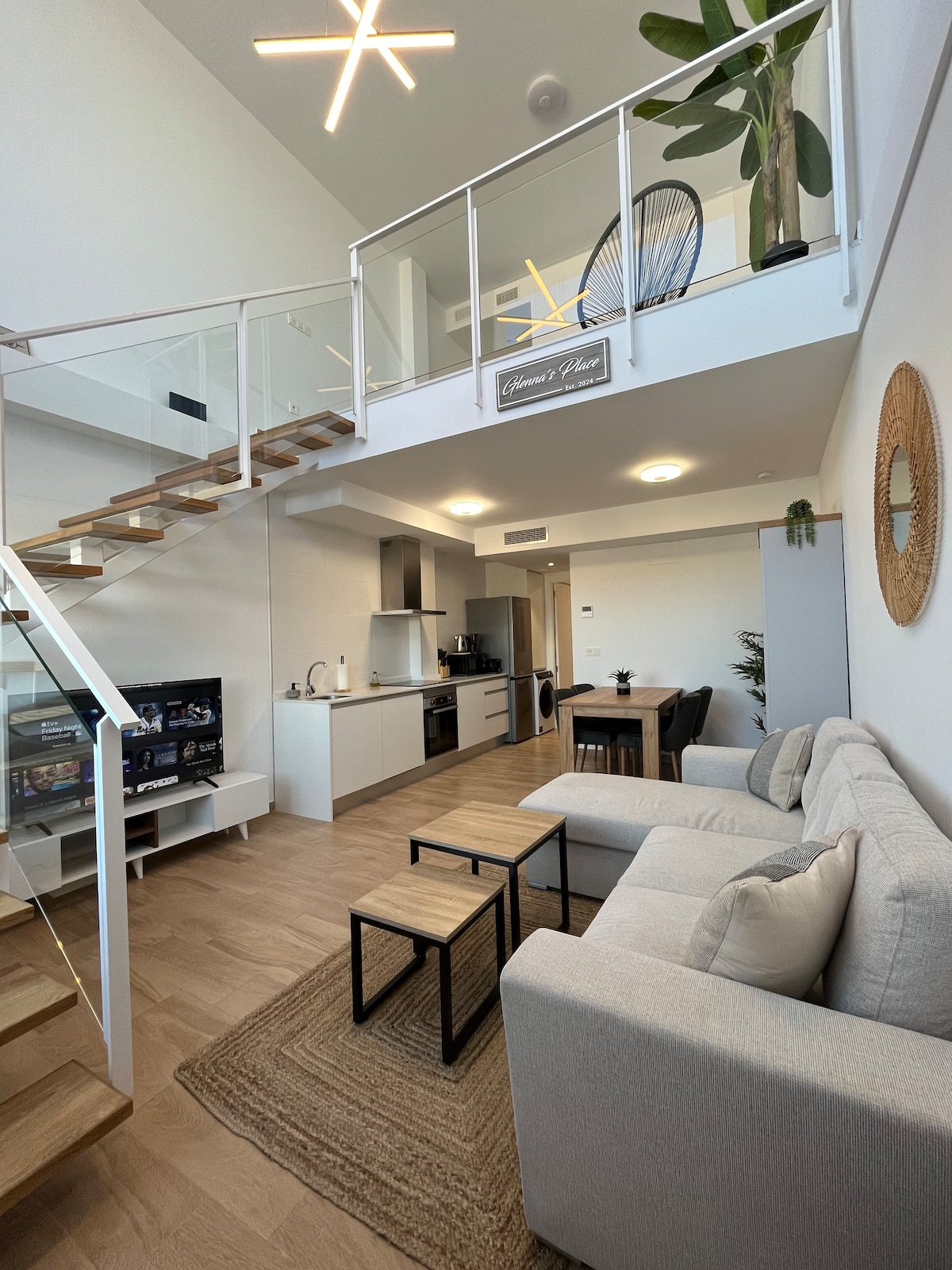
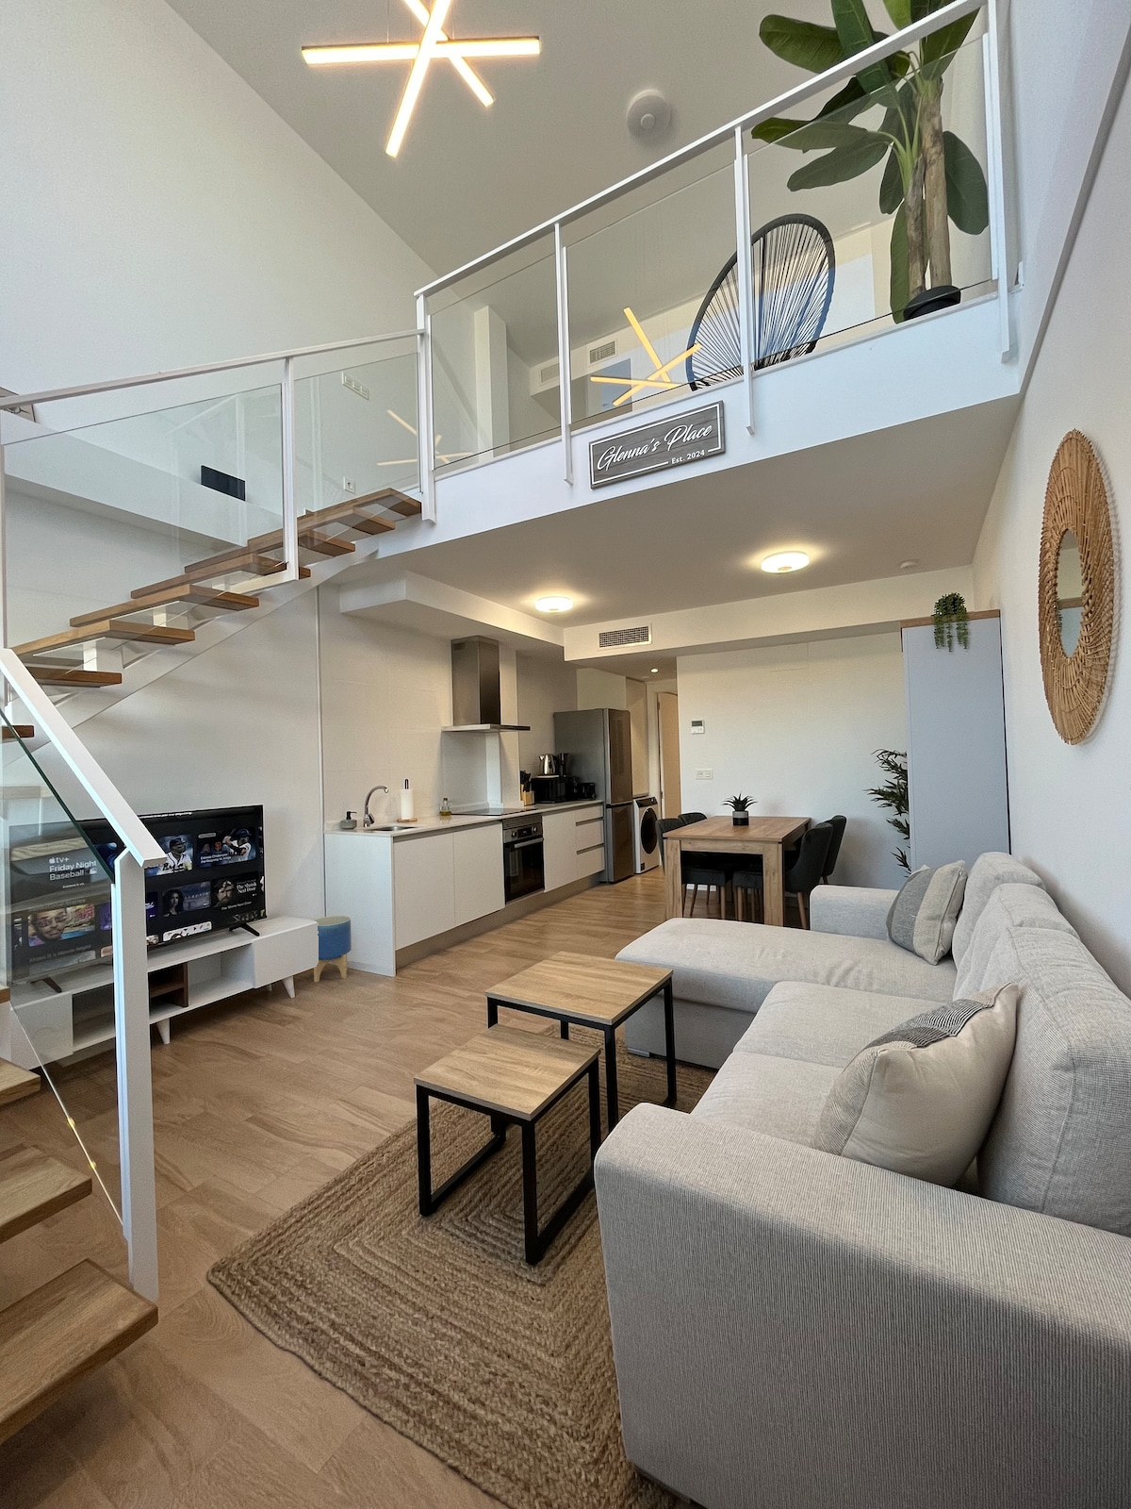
+ planter [311,915,353,983]
